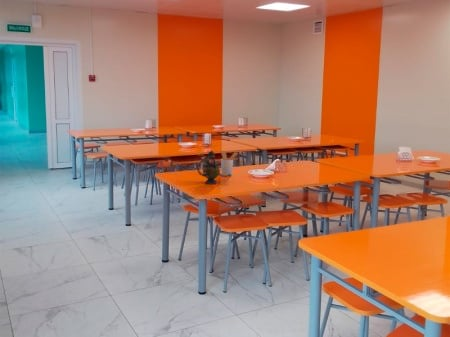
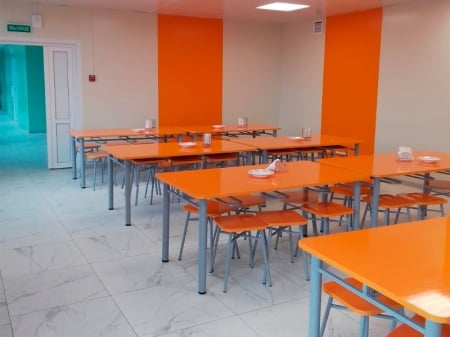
- teapot [196,149,231,185]
- utensil holder [220,150,239,176]
